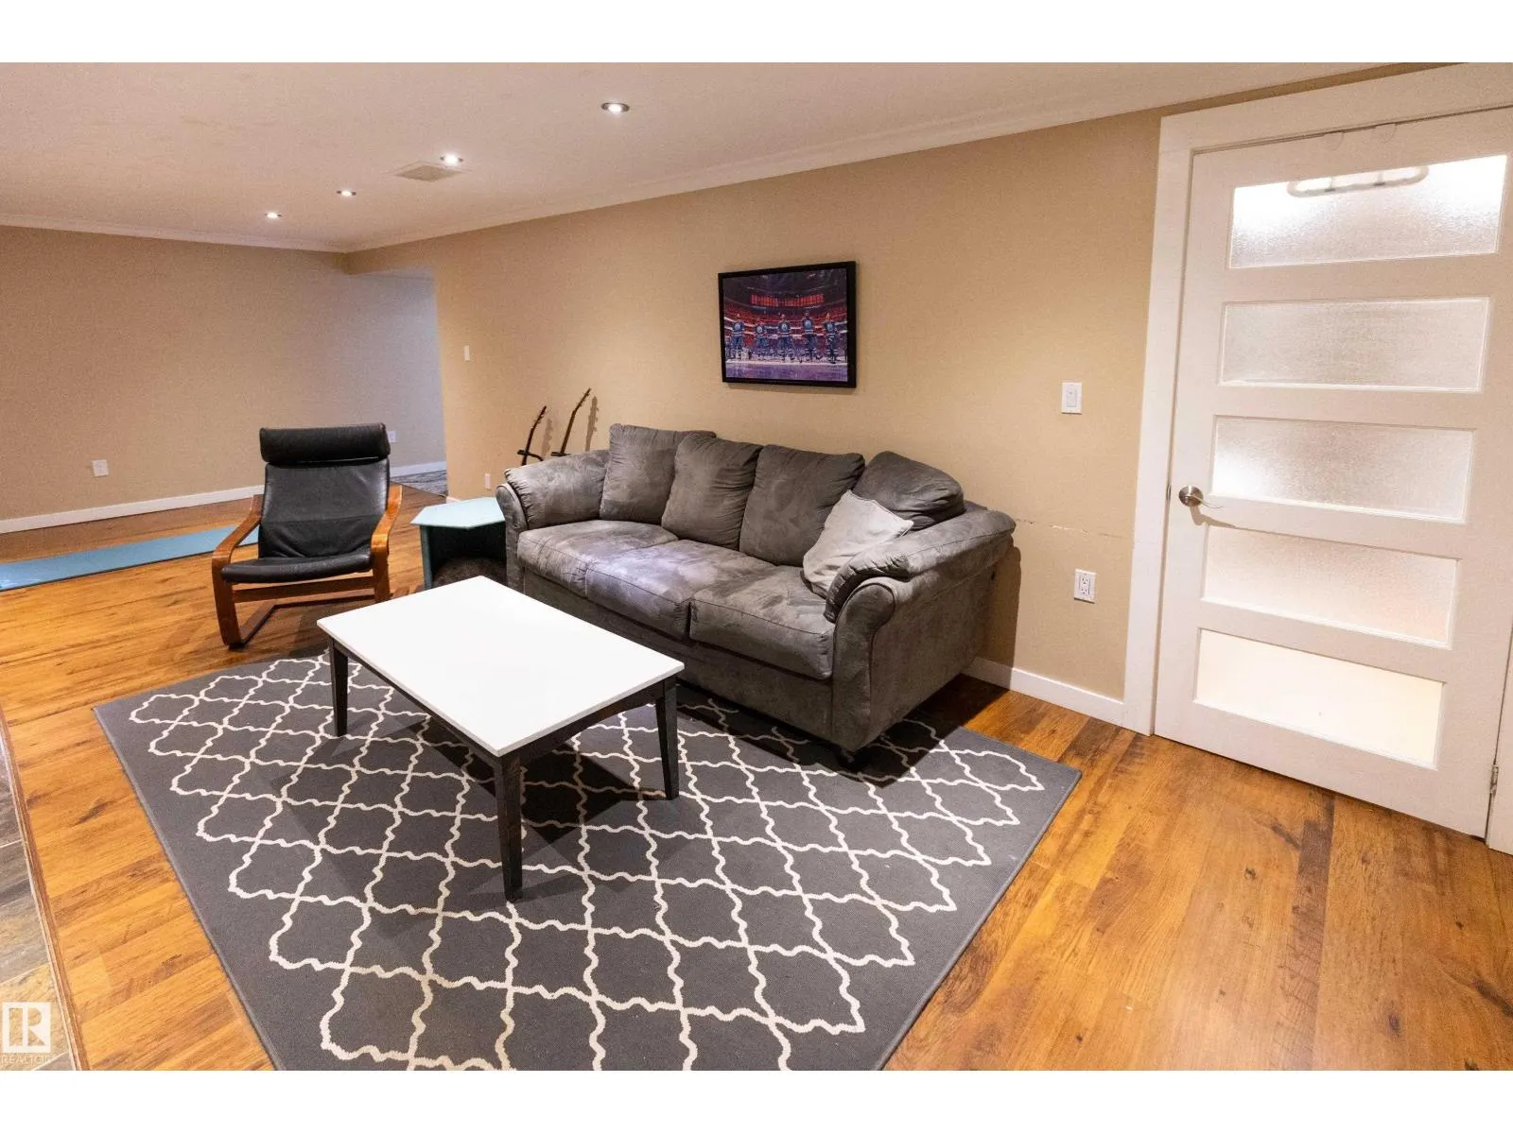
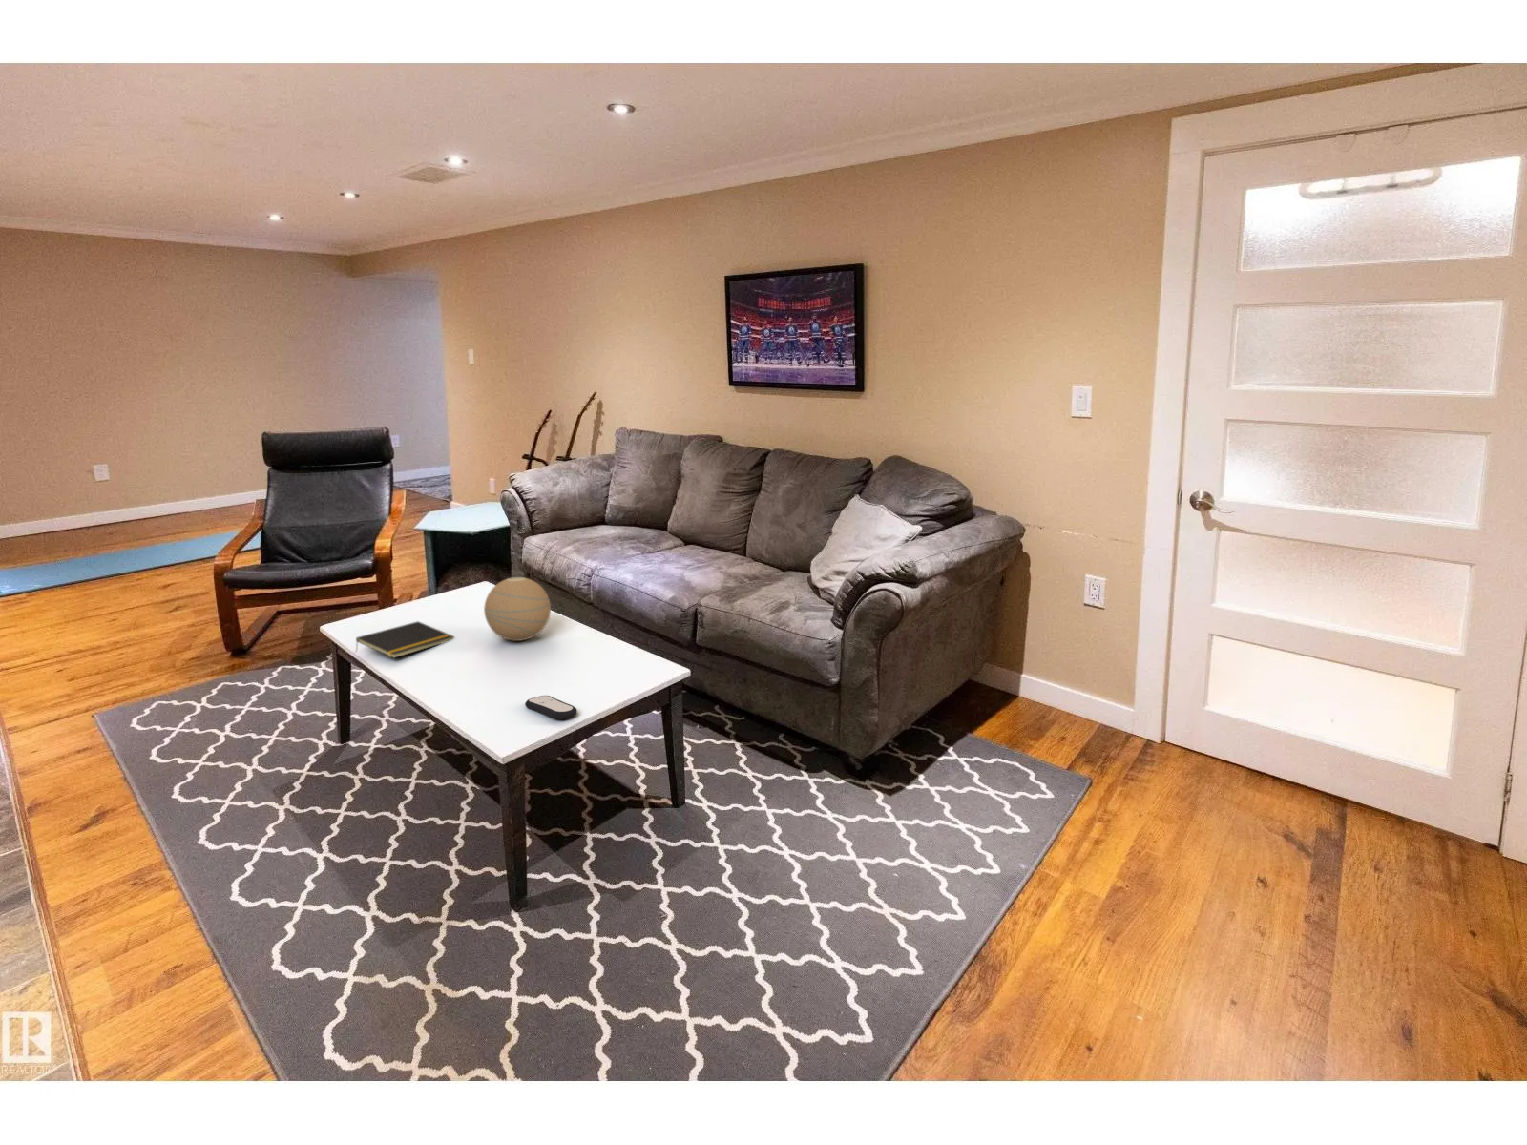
+ decorative orb [483,576,552,642]
+ notepad [355,621,456,659]
+ remote control [524,695,578,720]
